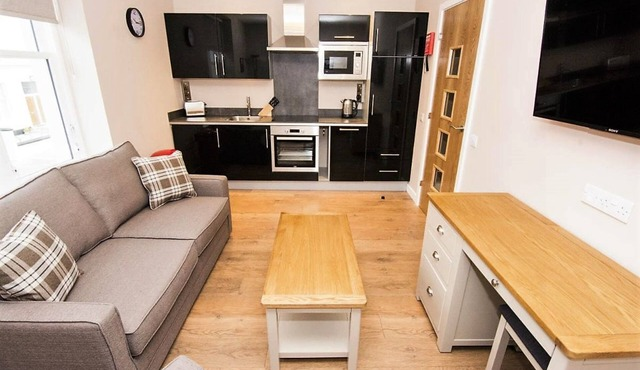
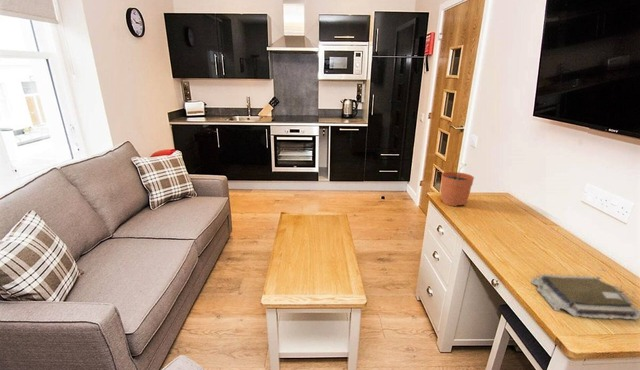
+ book [529,265,640,320]
+ plant pot [440,162,475,207]
